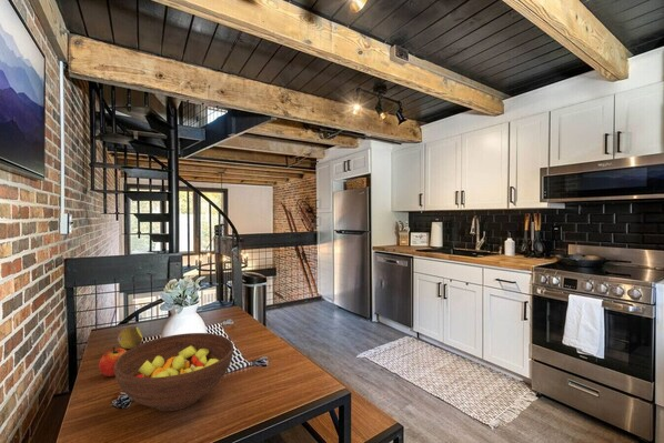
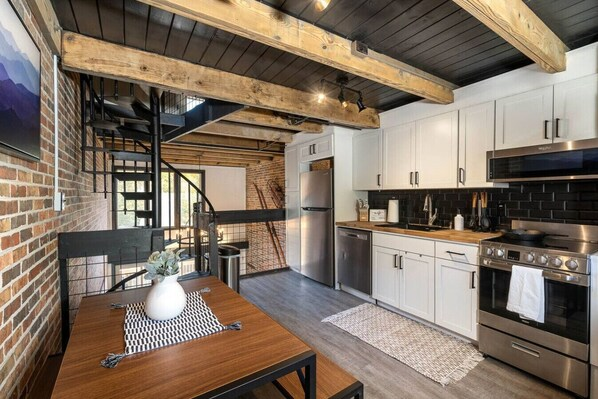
- fruit [117,325,143,350]
- apple [98,346,128,377]
- fruit bowl [114,332,234,412]
